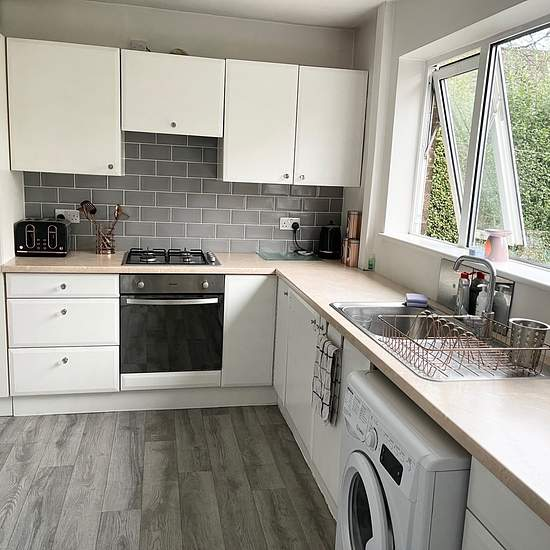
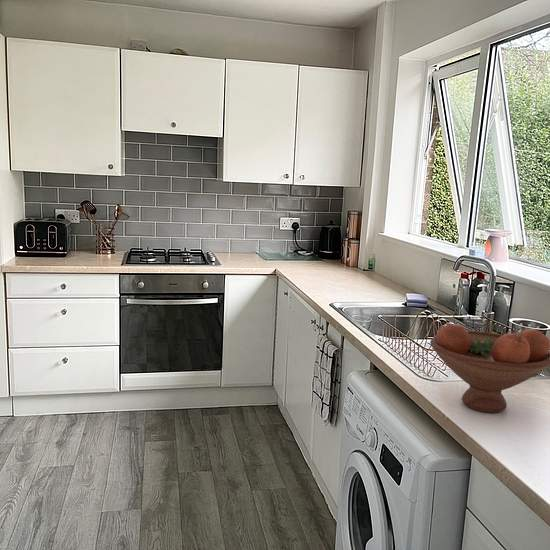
+ fruit bowl [429,323,550,413]
